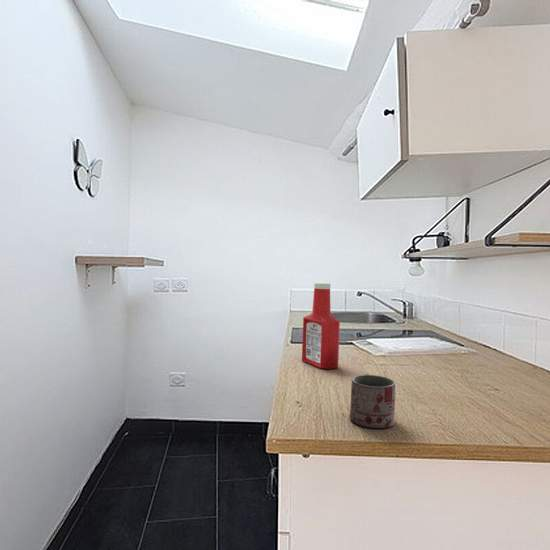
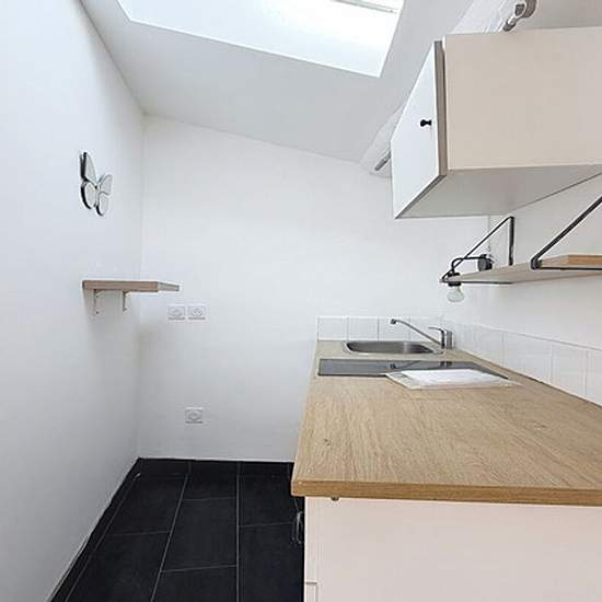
- soap bottle [301,282,341,370]
- mug [349,373,396,429]
